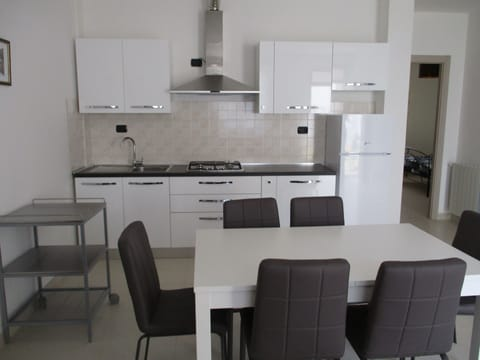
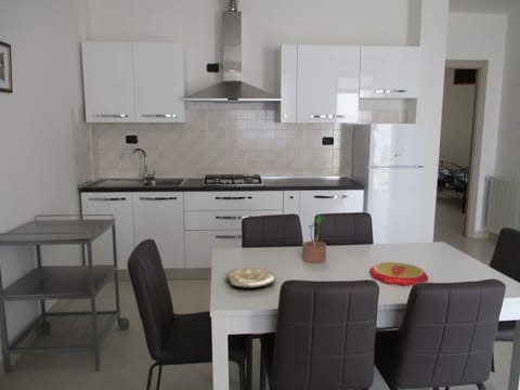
+ plate [224,266,276,289]
+ potted plant [301,214,330,264]
+ plate [369,261,429,287]
